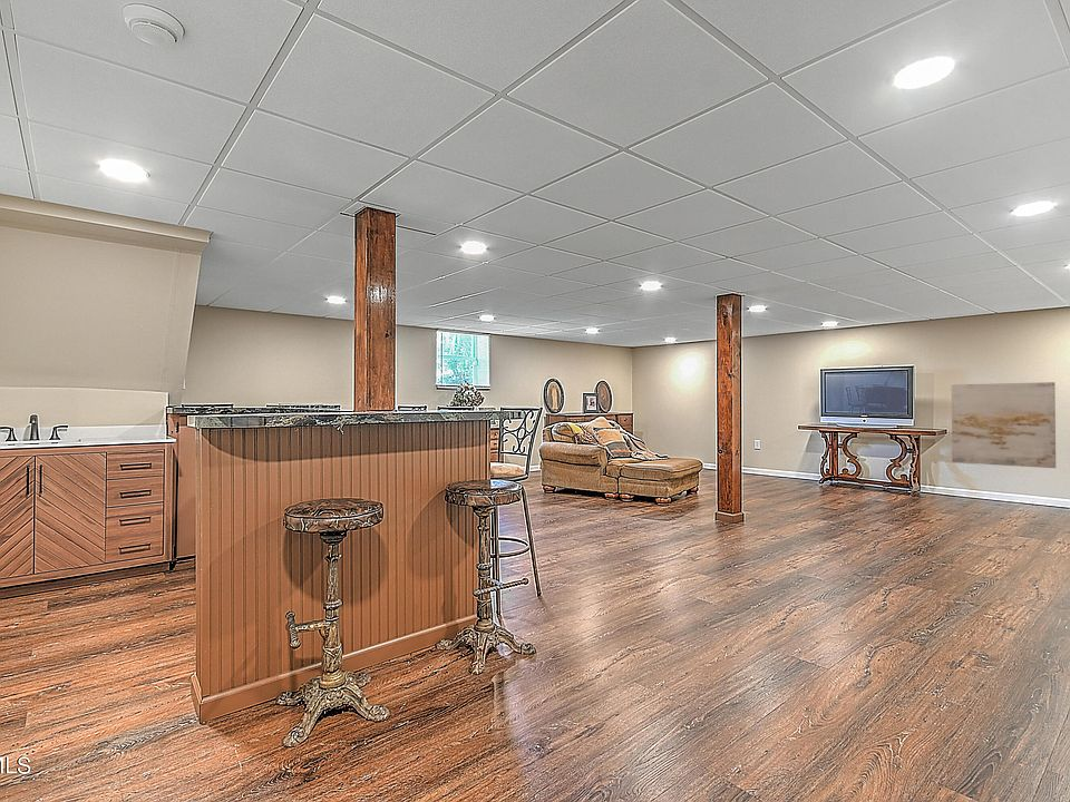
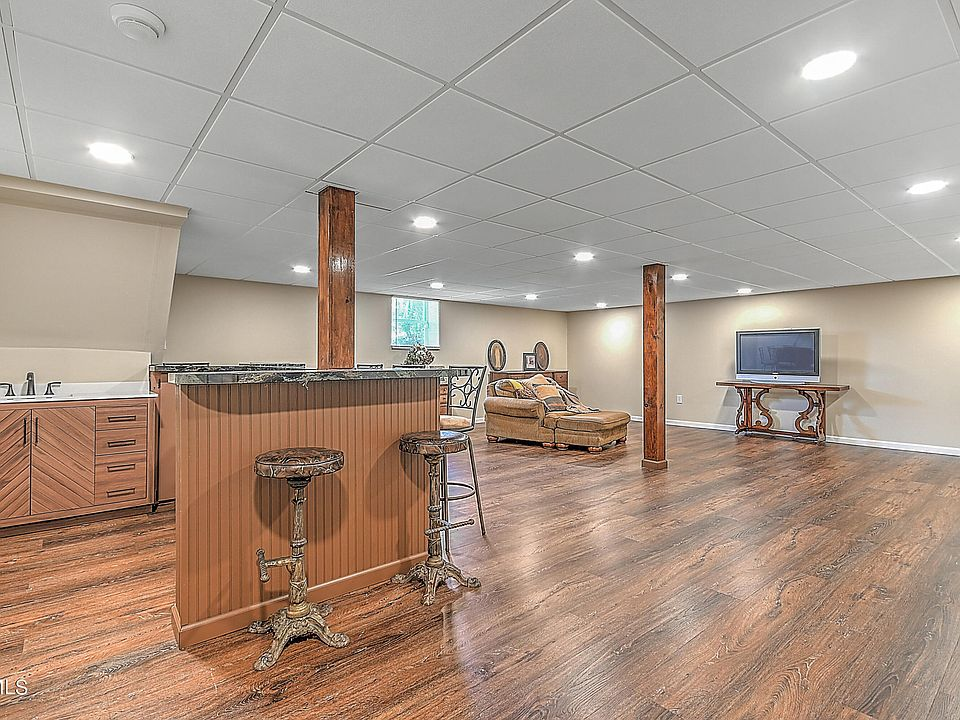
- wall art [951,381,1057,469]
